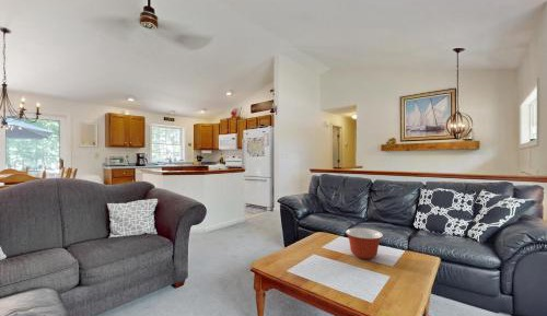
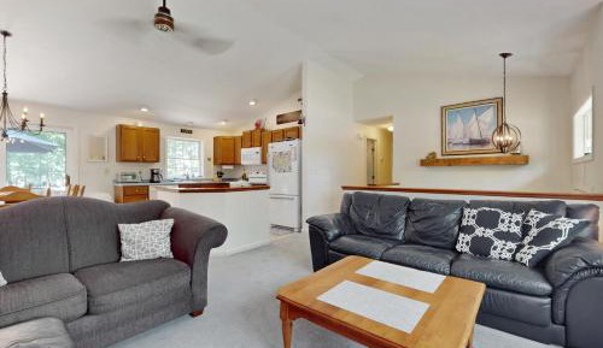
- mixing bowl [345,227,384,260]
